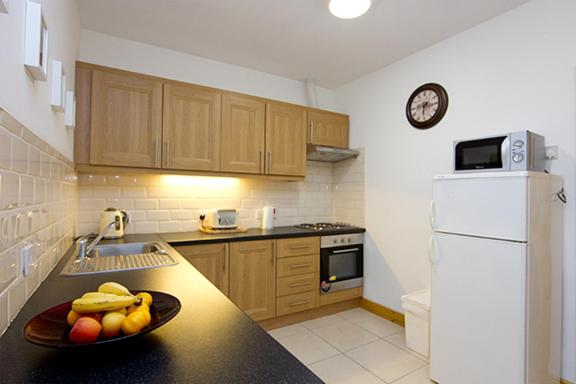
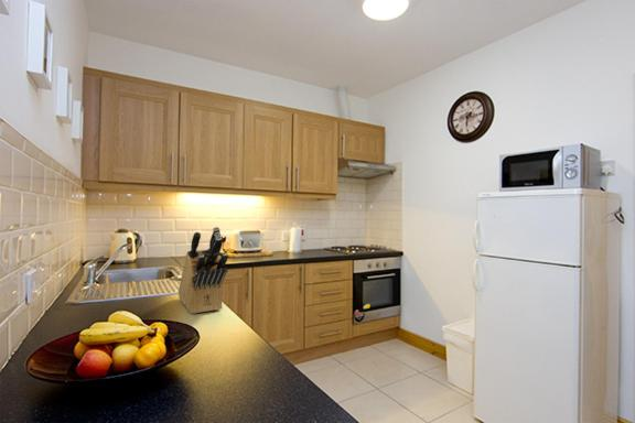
+ knife block [177,226,229,315]
